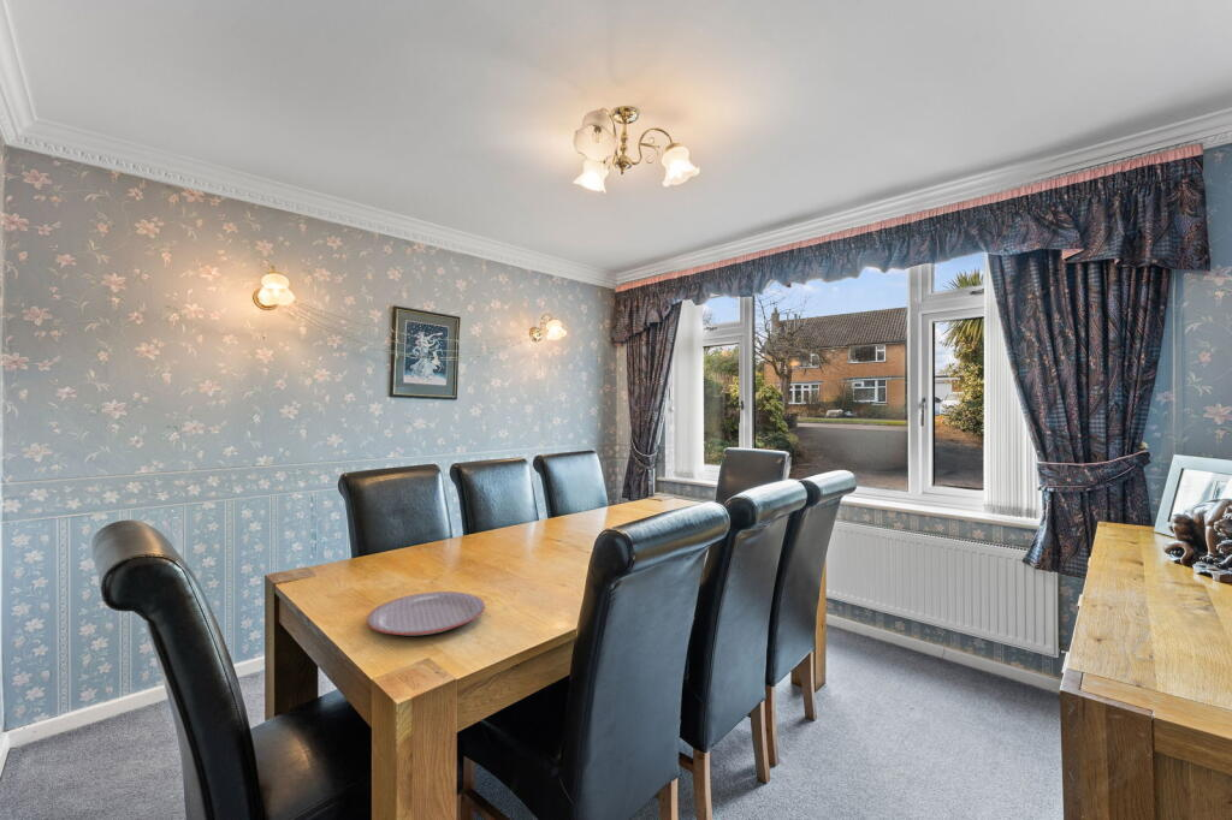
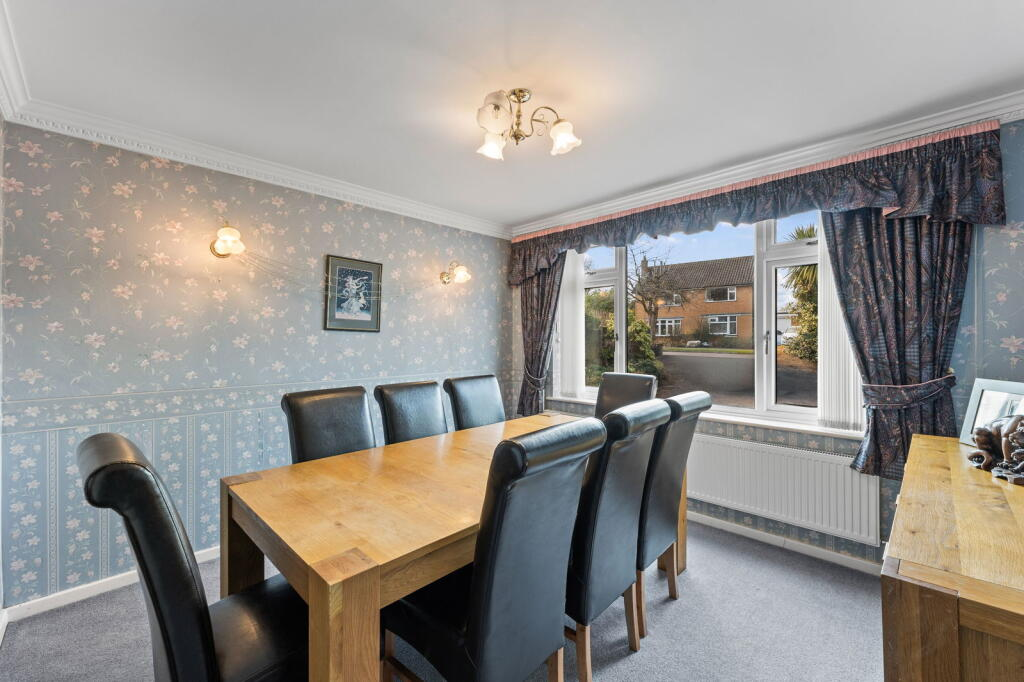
- plate [366,590,486,637]
